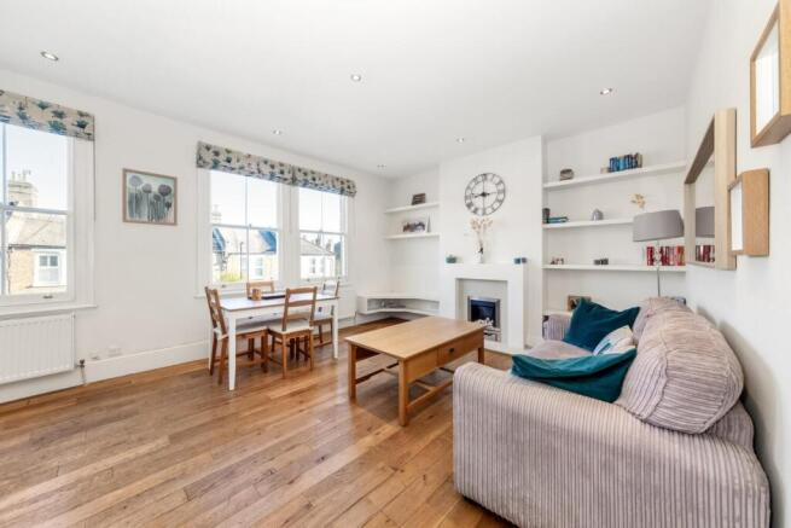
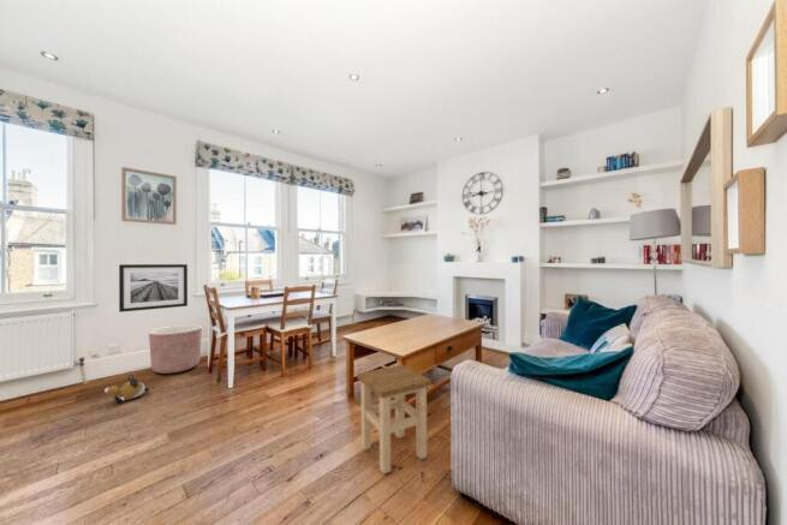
+ planter [148,324,203,375]
+ plush toy [103,374,150,404]
+ wall art [118,263,189,314]
+ stool [356,364,433,476]
